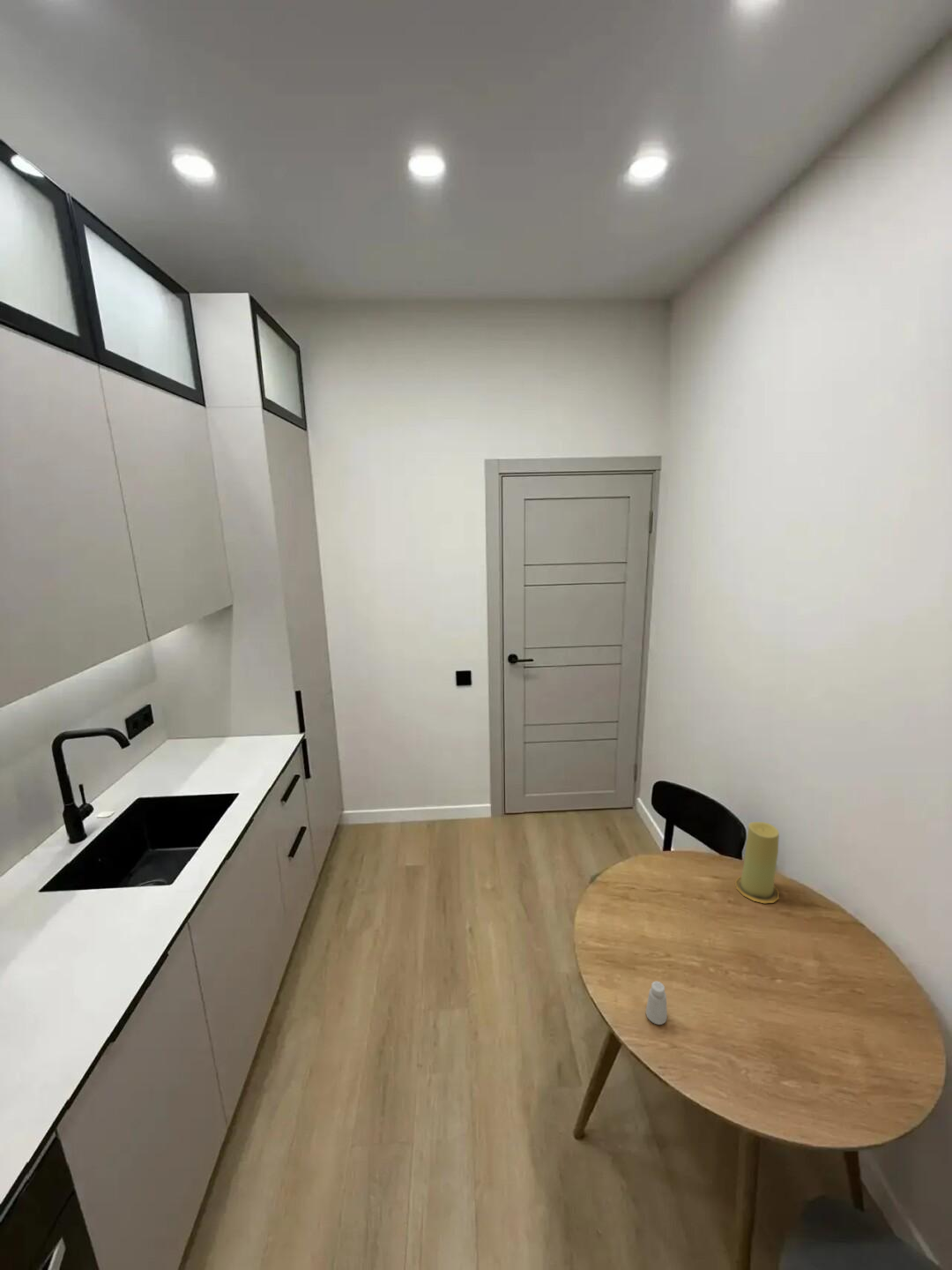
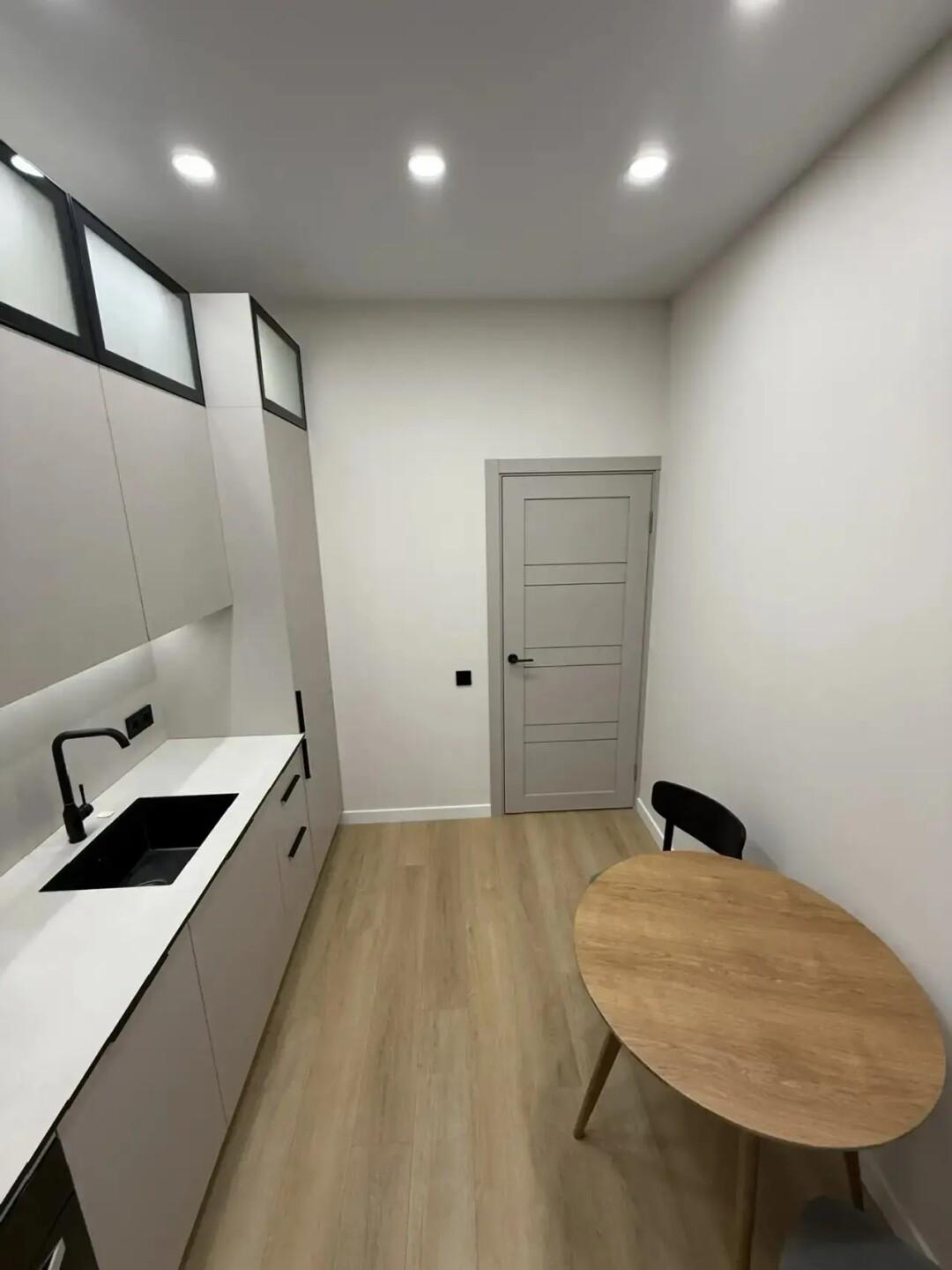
- saltshaker [645,981,668,1026]
- candle [734,821,780,904]
